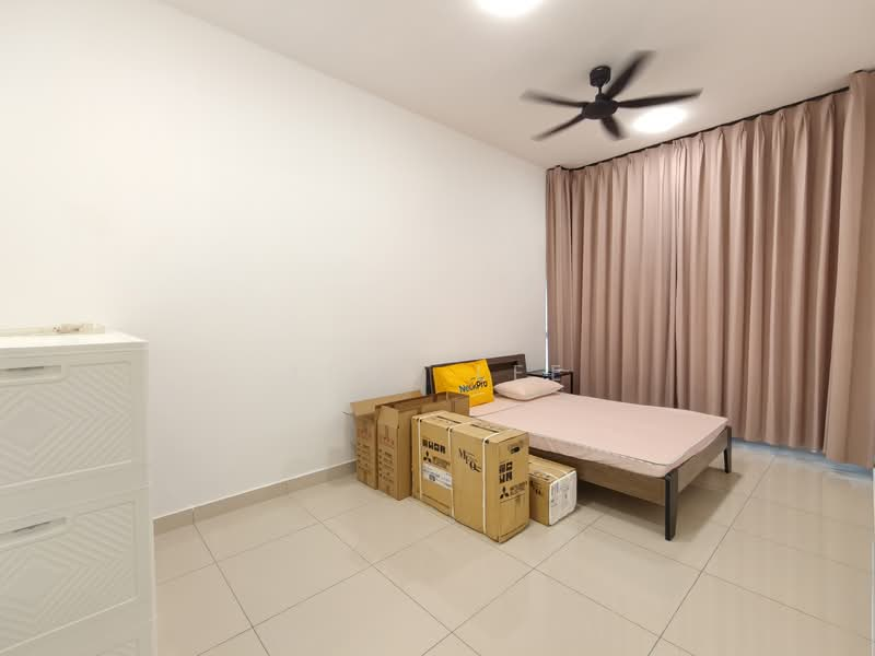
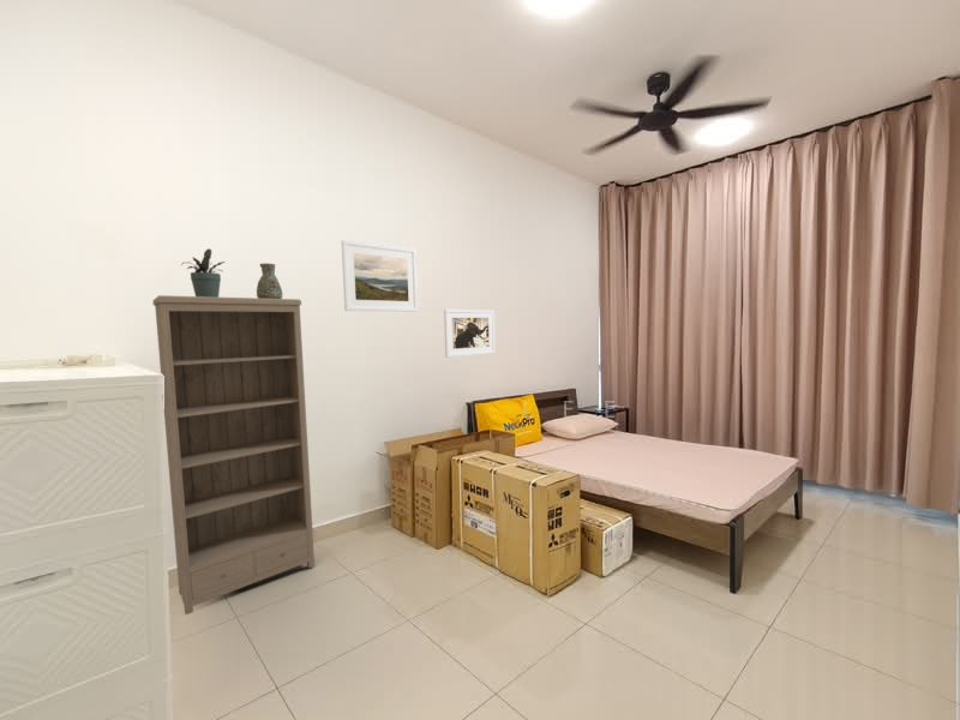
+ potted plant [180,247,227,298]
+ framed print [443,308,497,359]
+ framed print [341,239,419,313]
+ bookshelf [151,294,316,616]
+ decorative vase [256,263,283,299]
